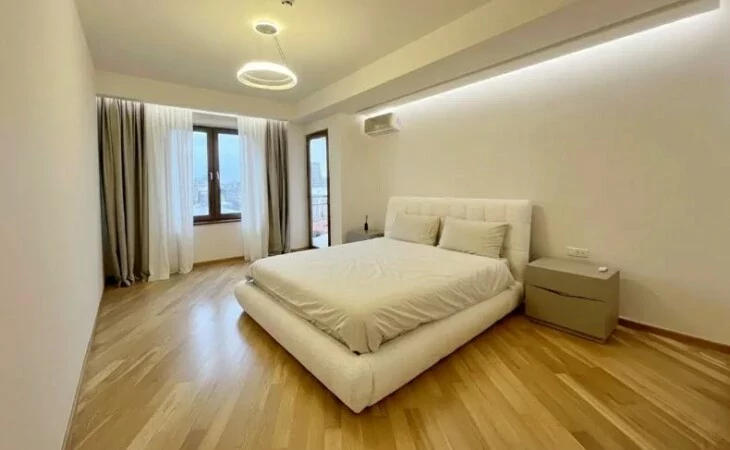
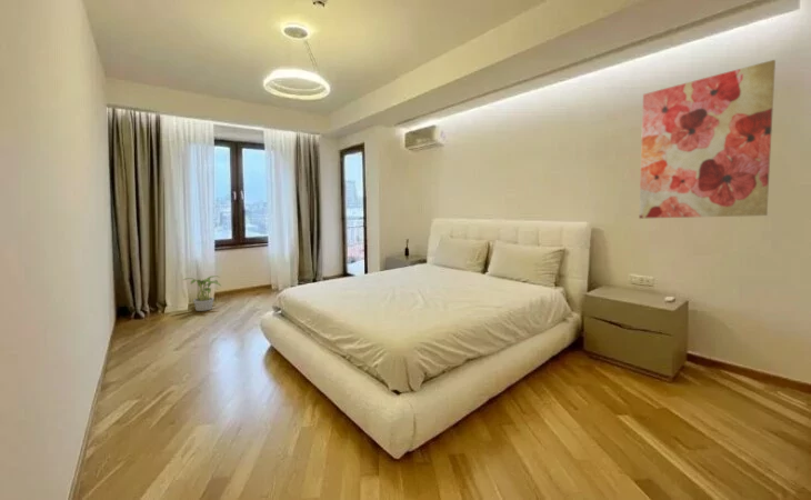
+ wall art [638,59,777,220]
+ potted plant [182,274,222,312]
